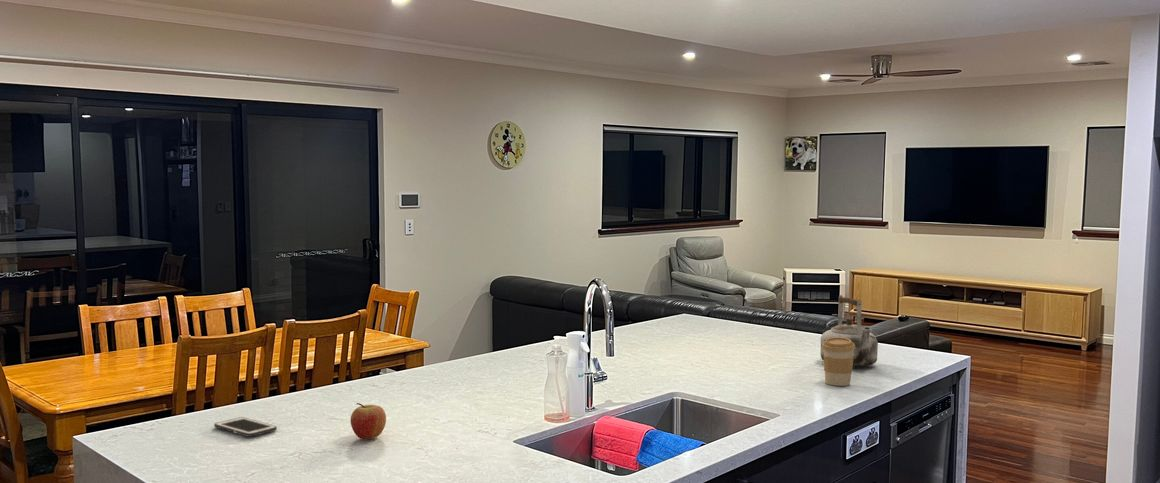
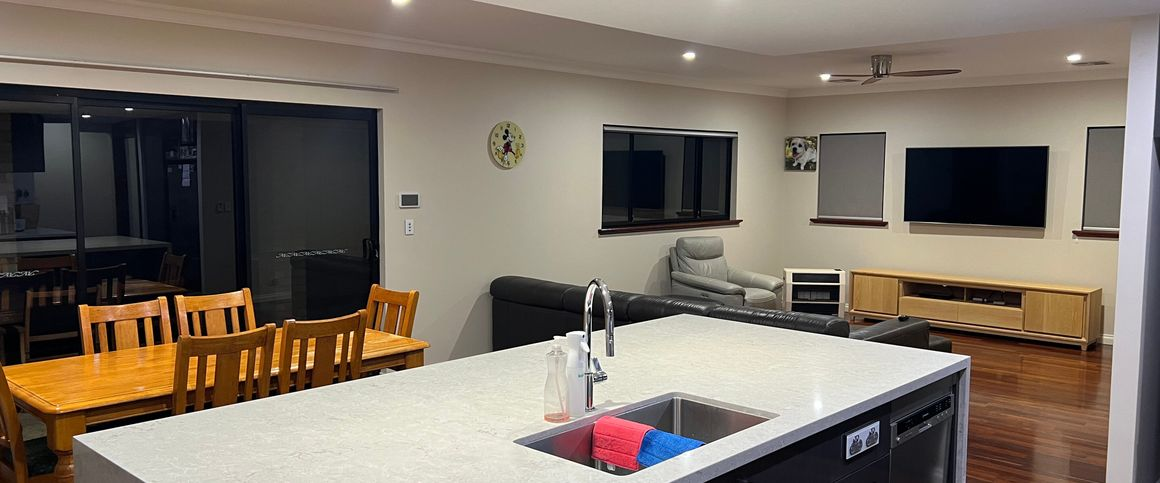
- coffee cup [822,337,855,387]
- kettle [820,294,879,368]
- fruit [350,402,387,440]
- cell phone [213,416,278,438]
